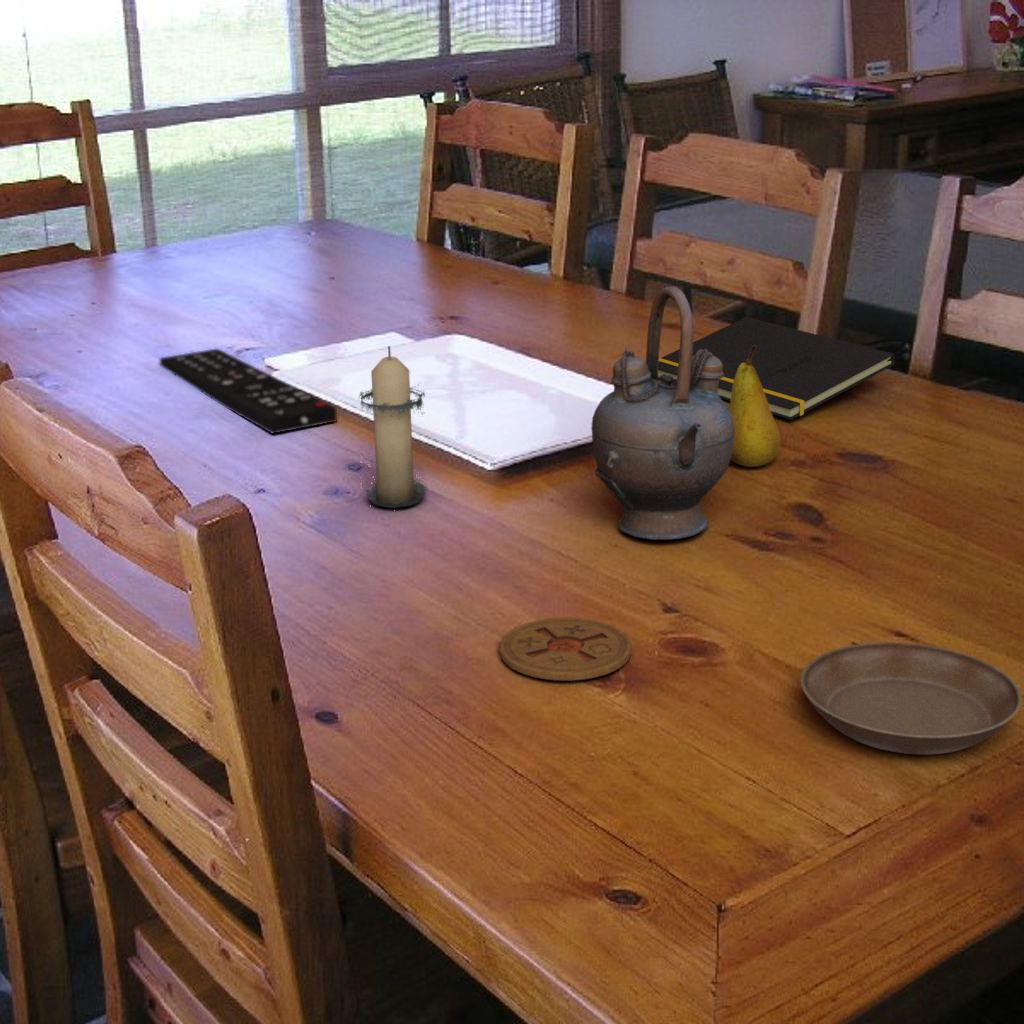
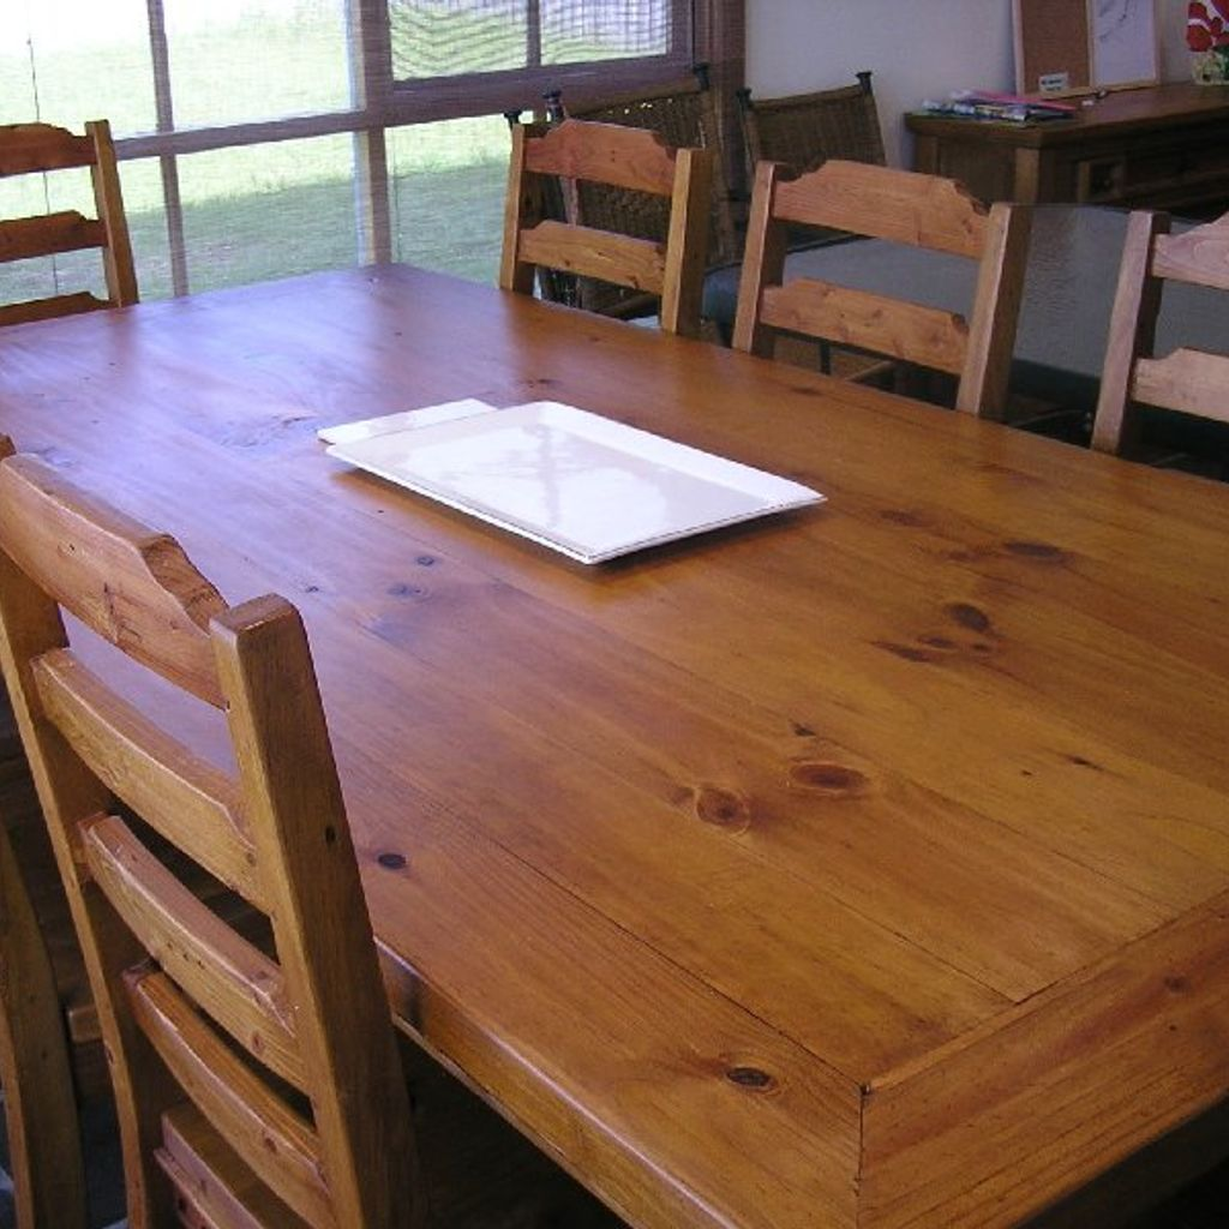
- teapot [590,285,735,541]
- notepad [658,316,896,421]
- fruit [728,345,781,468]
- candle [358,345,429,509]
- remote control [159,348,338,435]
- saucer [800,641,1022,755]
- coaster [499,617,632,682]
